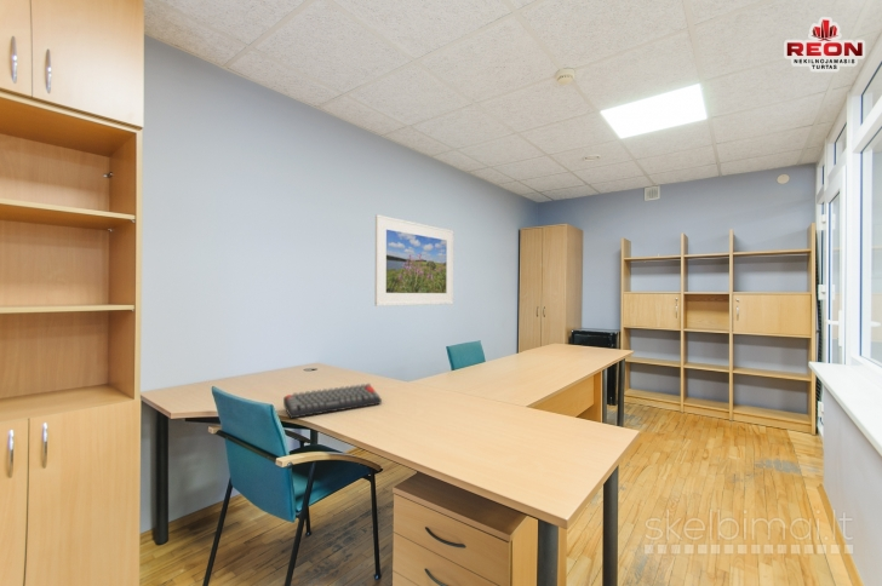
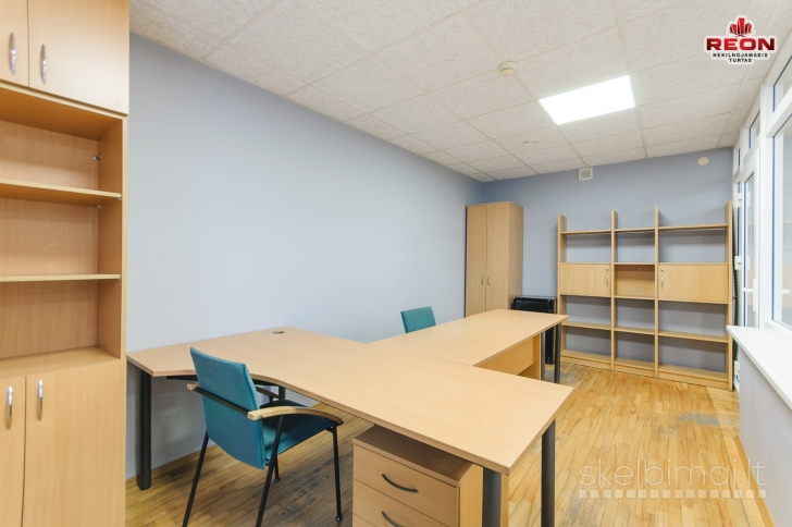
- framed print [373,213,454,308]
- keyboard [282,383,383,419]
